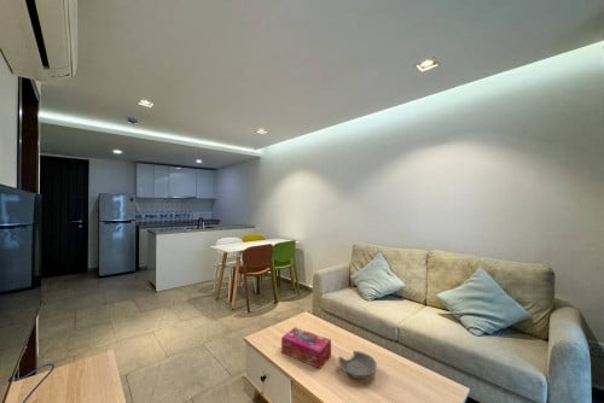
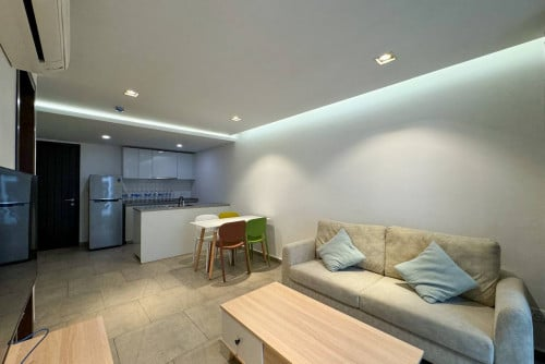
- bowl [337,350,378,380]
- tissue box [280,327,332,369]
